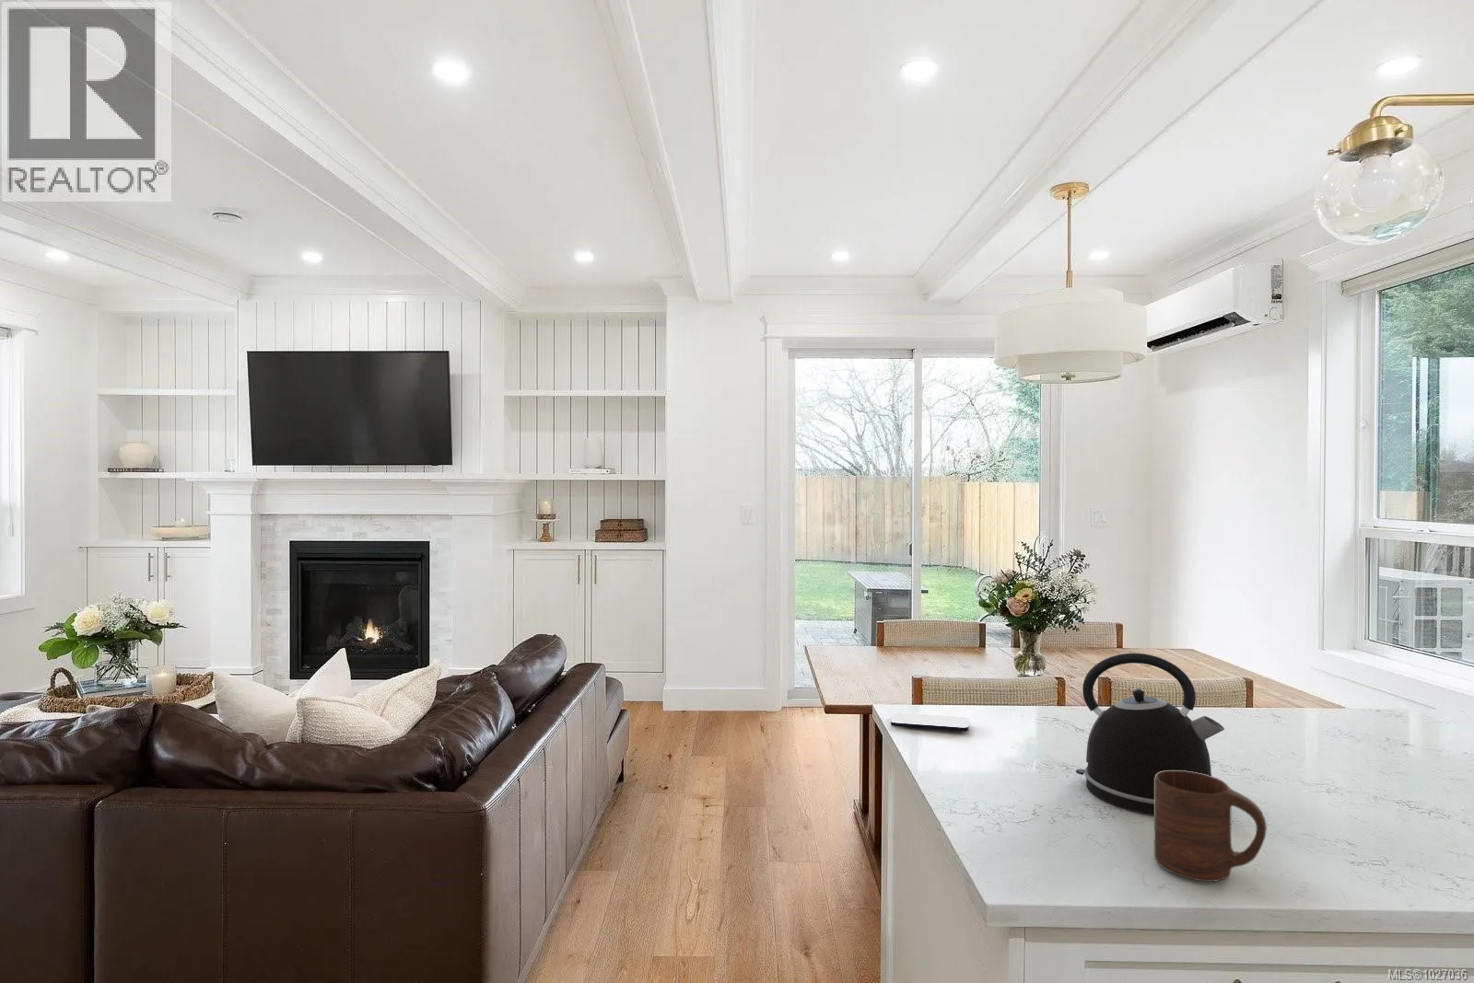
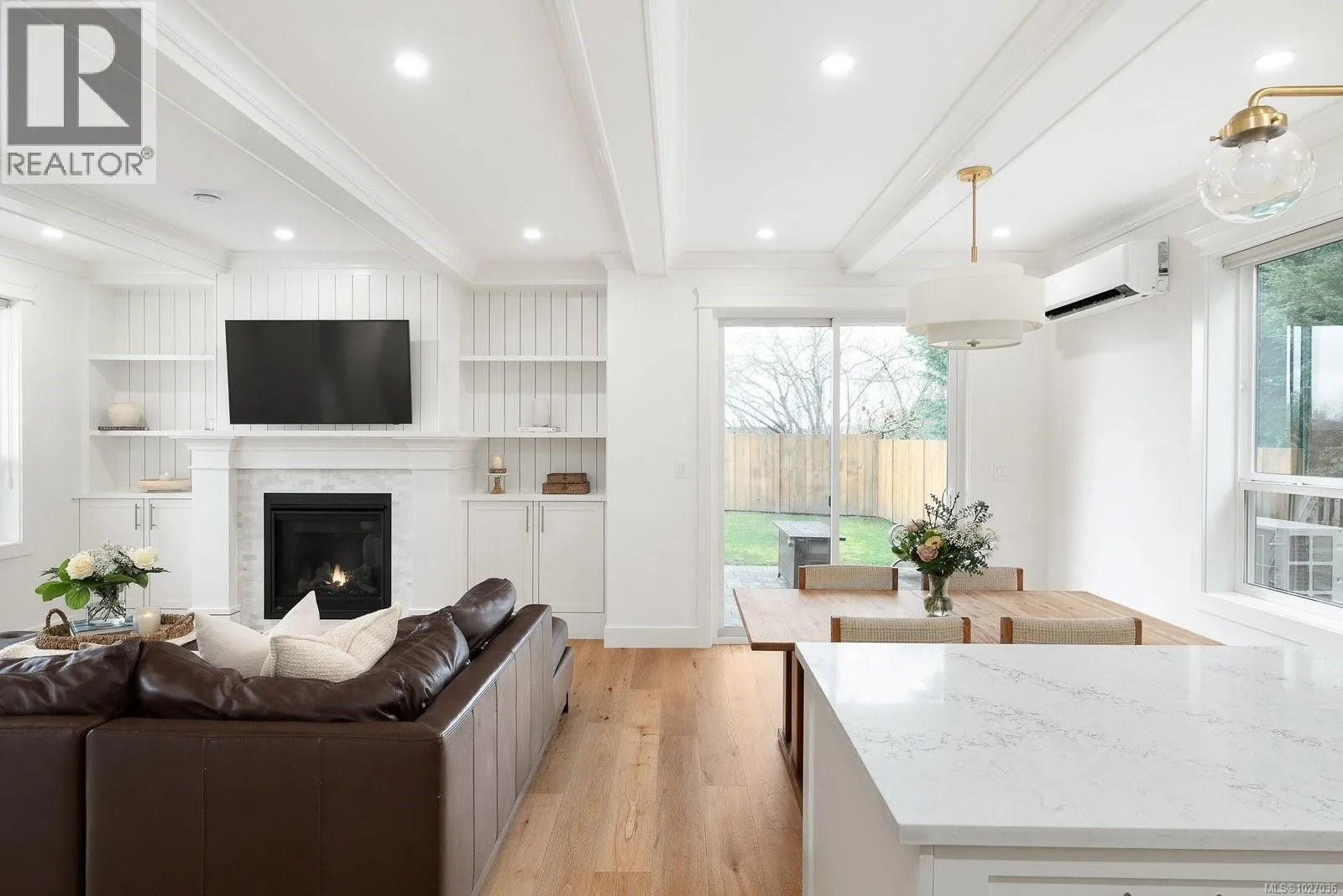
- kettle [1076,653,1225,816]
- smartphone [890,712,970,733]
- cup [1154,770,1268,883]
